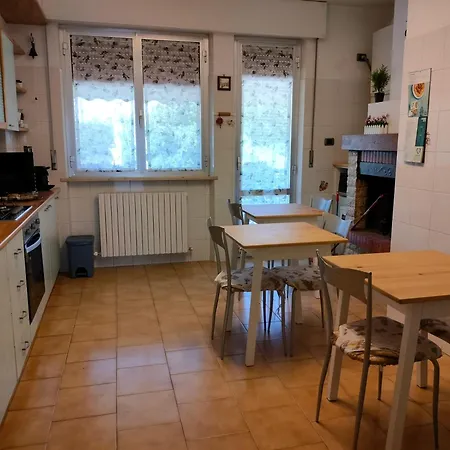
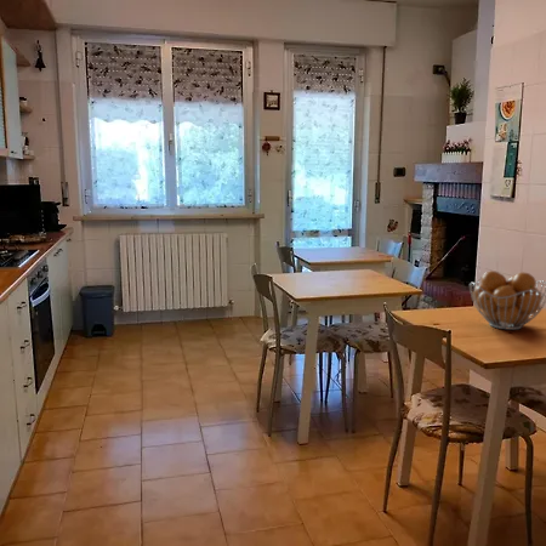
+ fruit basket [468,269,546,331]
